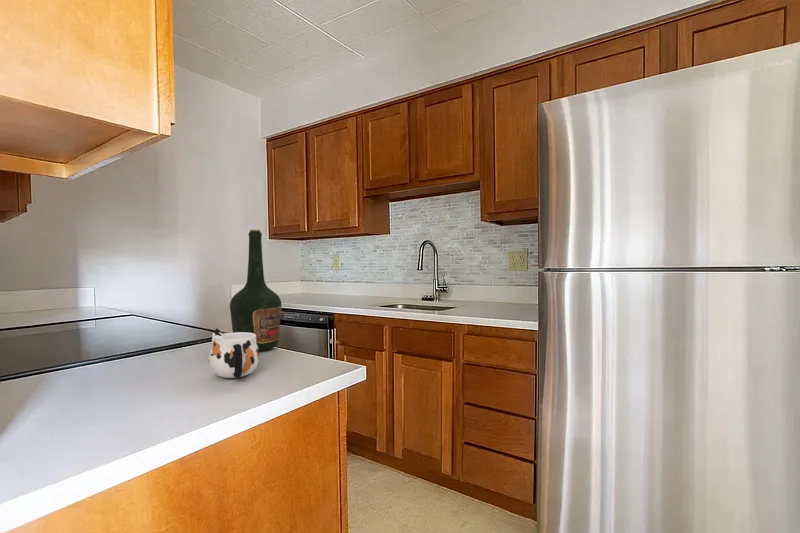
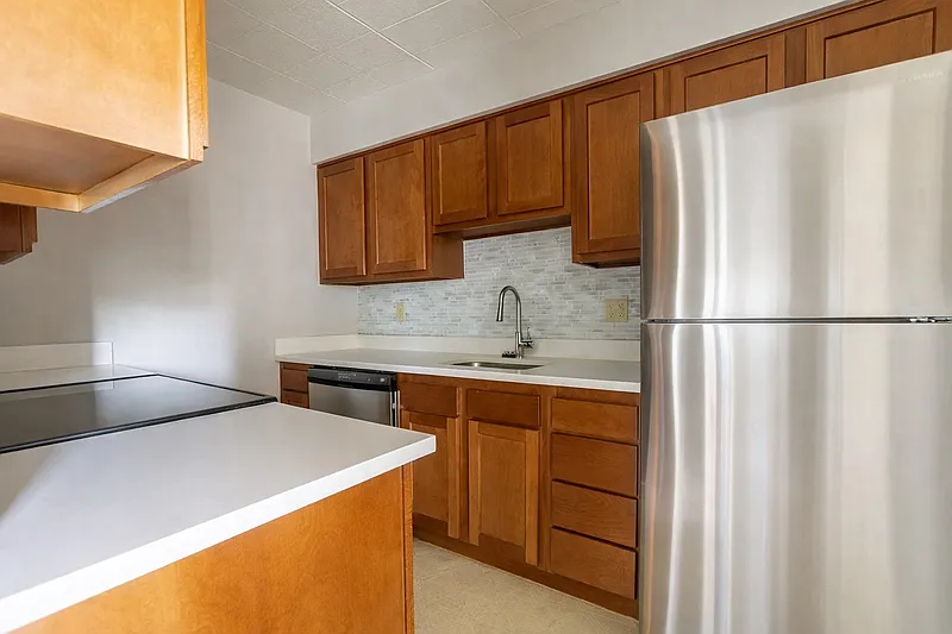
- mug [208,327,260,379]
- bottle [229,229,282,352]
